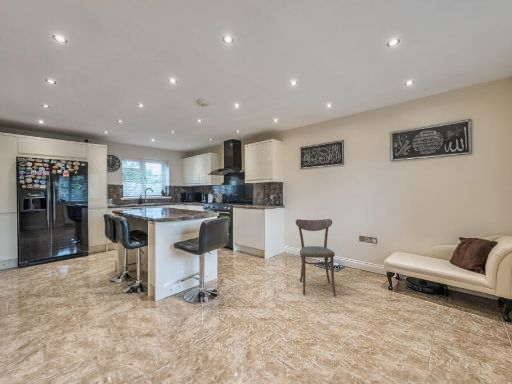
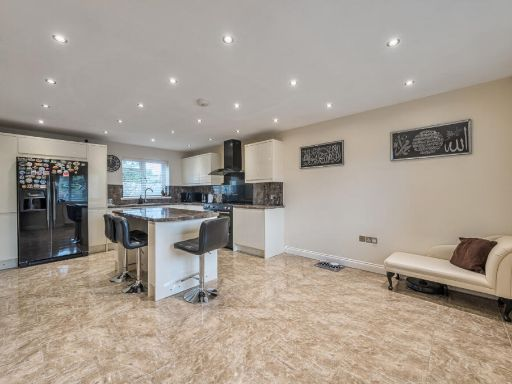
- dining chair [295,218,337,297]
